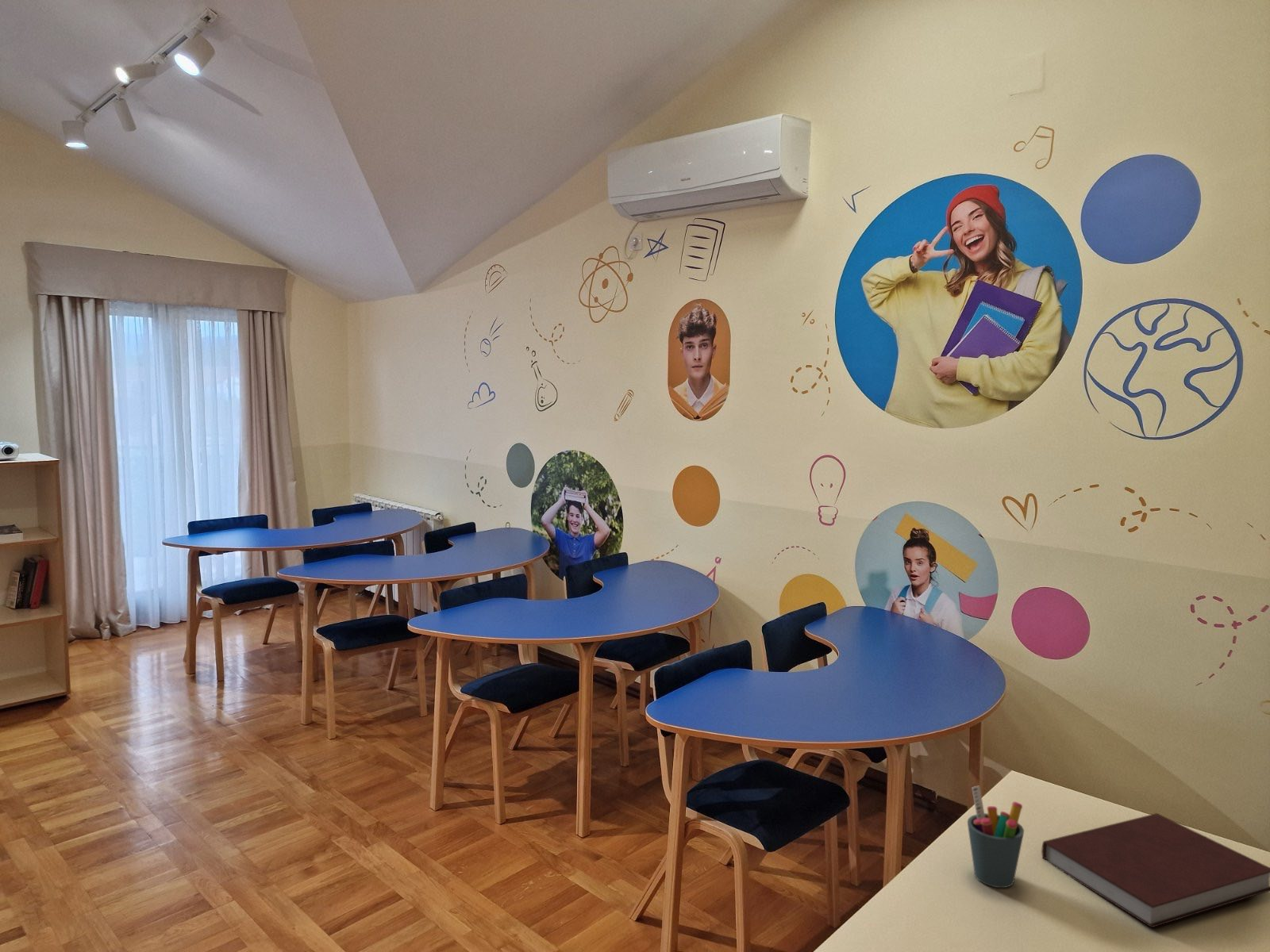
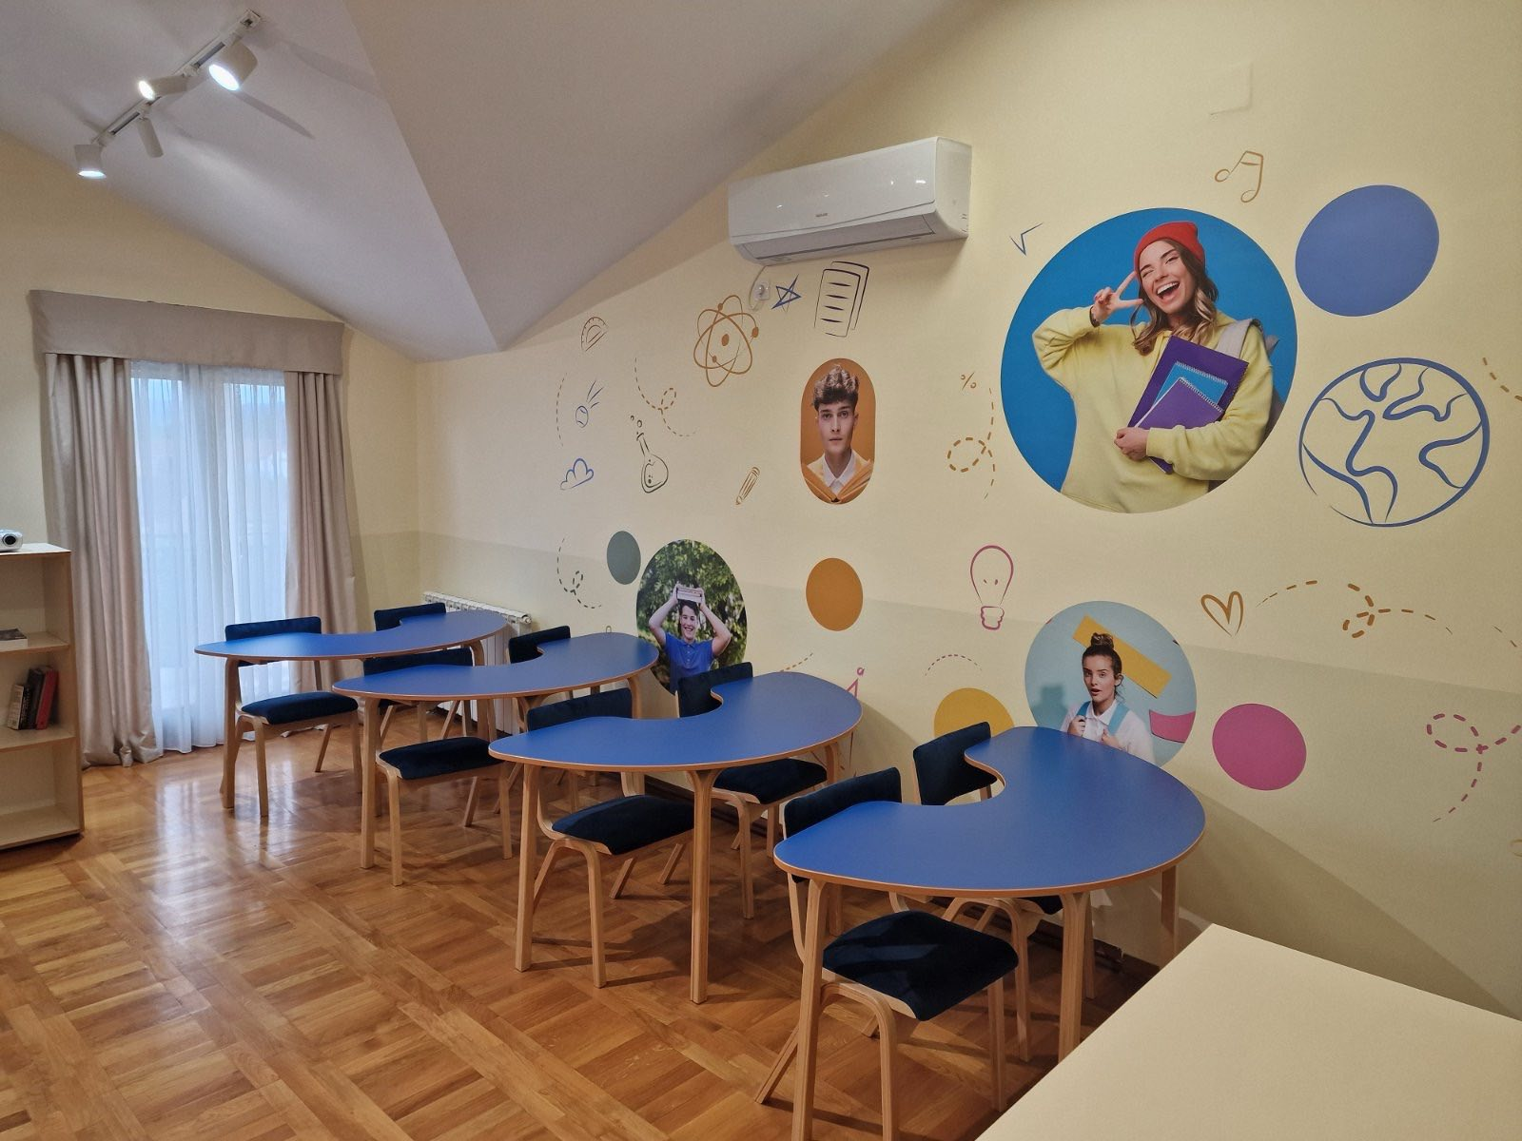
- pen holder [967,785,1025,889]
- notebook [1041,812,1270,928]
